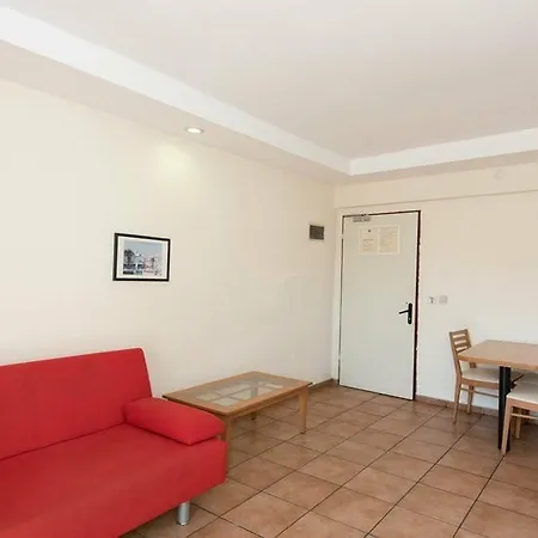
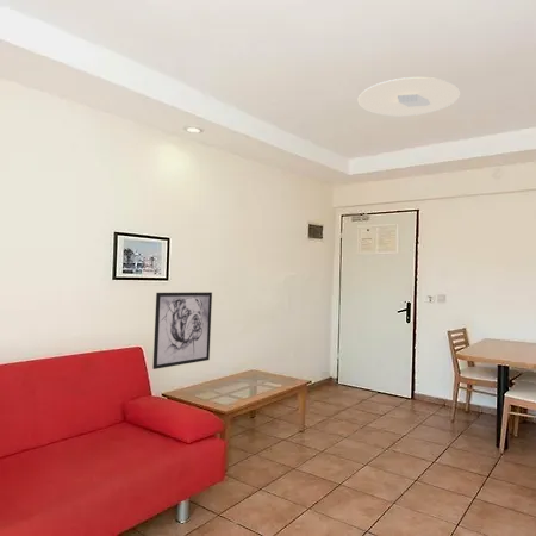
+ wall art [151,291,213,370]
+ ceiling light [357,76,461,117]
